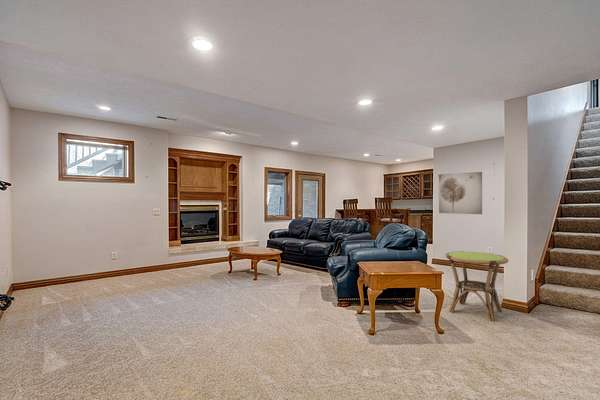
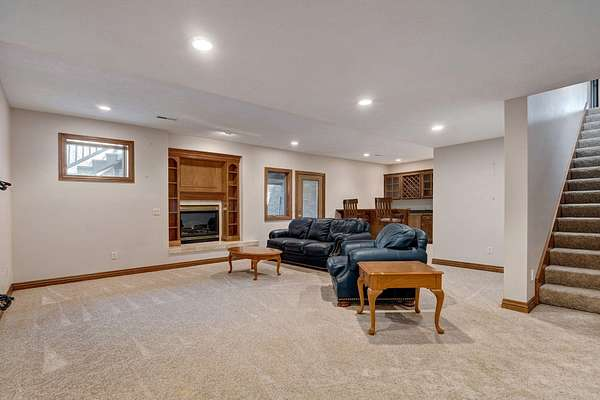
- side table [444,250,509,323]
- wall art [438,171,483,215]
